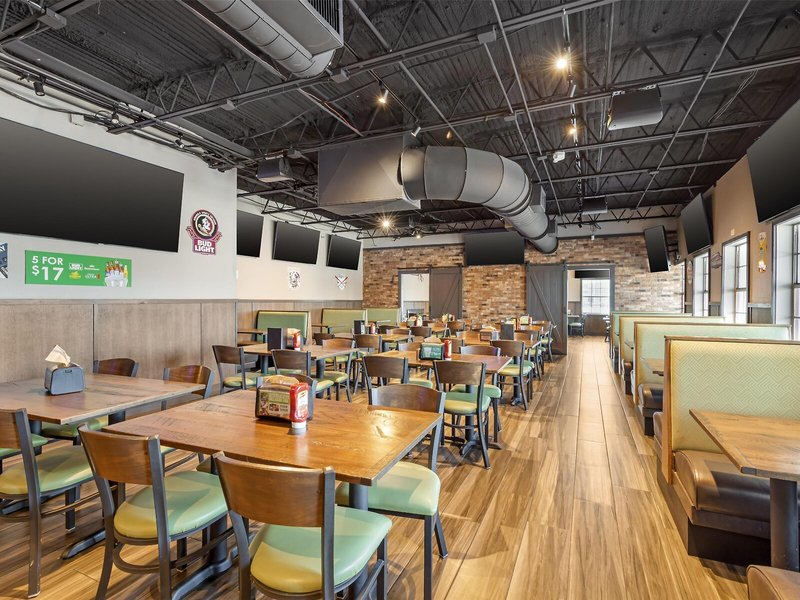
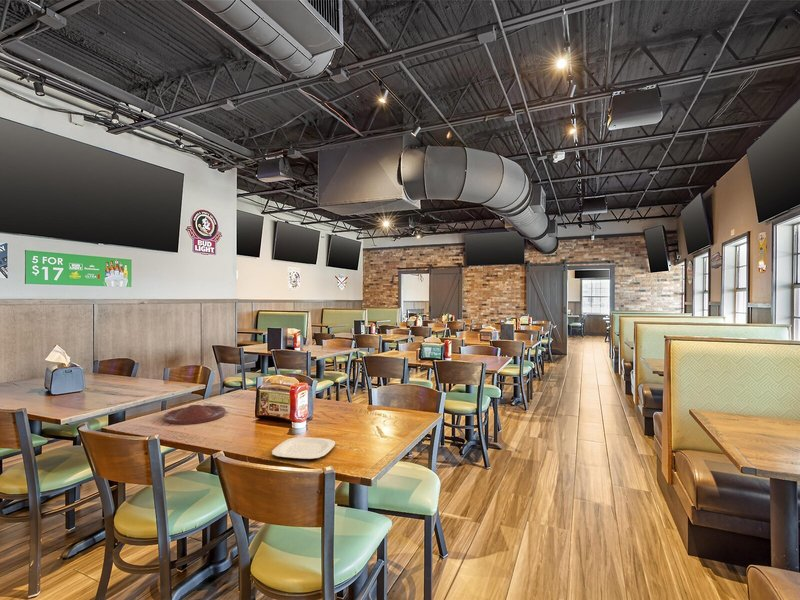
+ plate [271,436,336,460]
+ plate [163,404,227,425]
